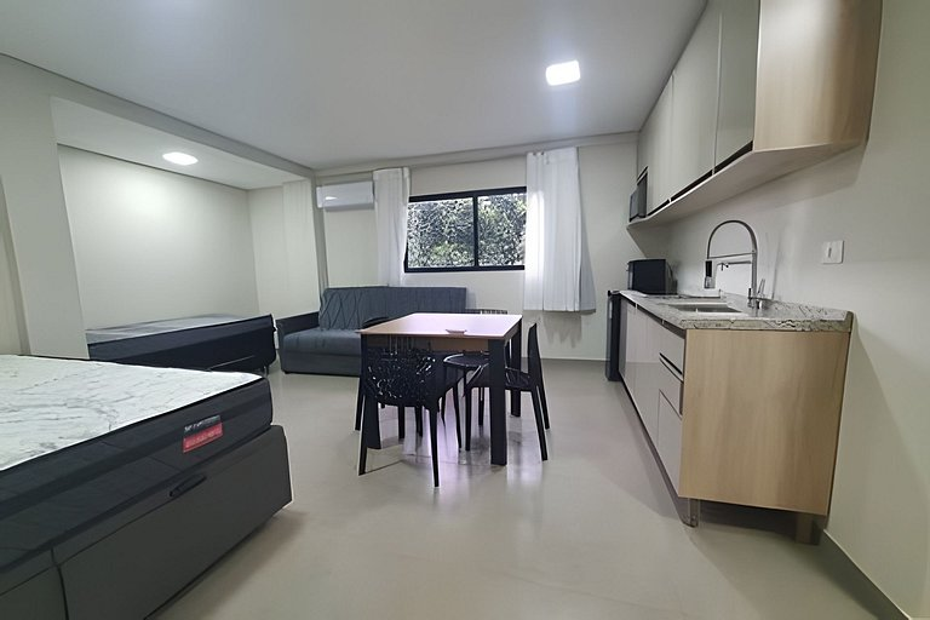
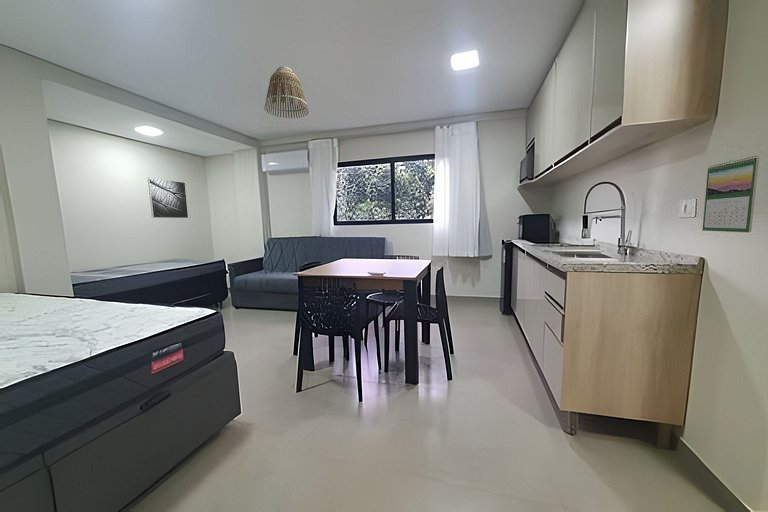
+ calendar [701,155,760,233]
+ lamp shade [263,65,310,119]
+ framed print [147,177,189,219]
